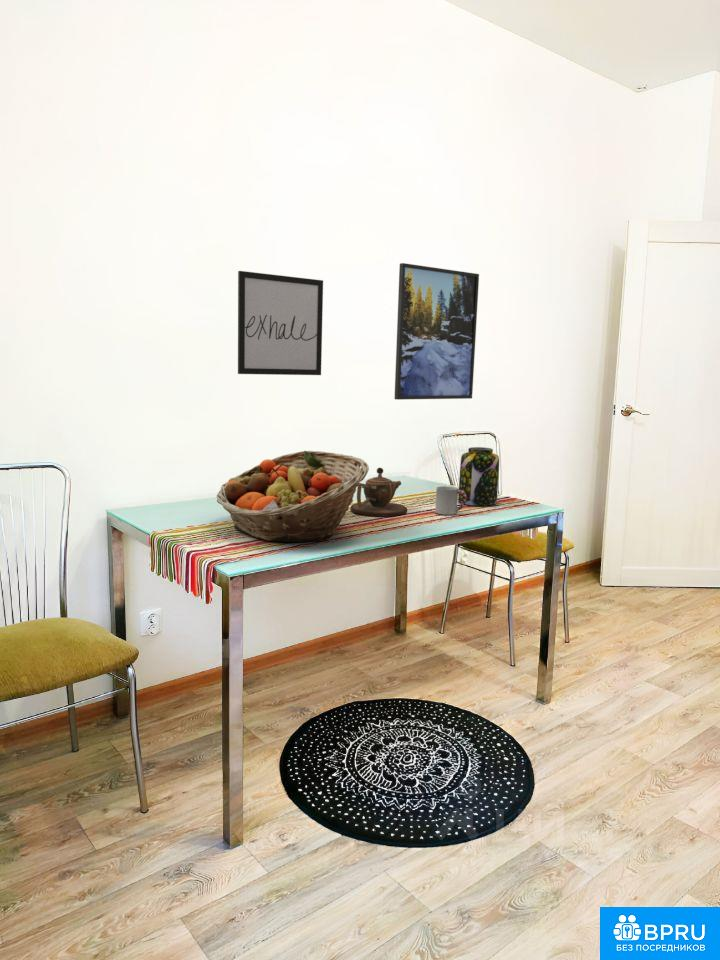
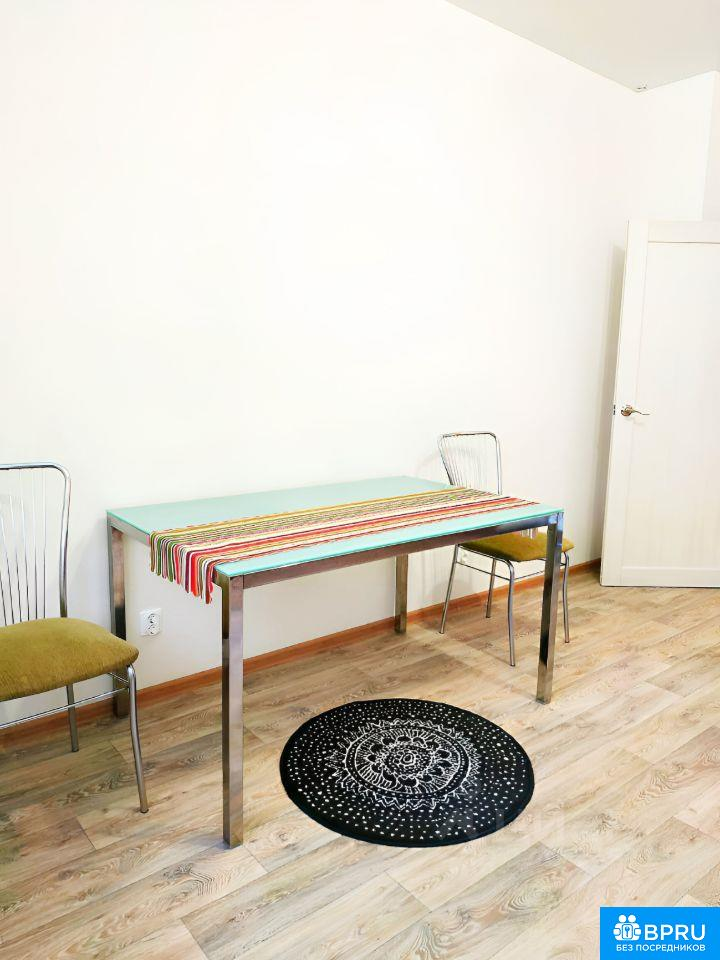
- fruit basket [216,450,370,543]
- jar [457,446,500,507]
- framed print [393,262,480,401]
- teapot [349,467,408,517]
- wall art [237,270,324,376]
- cup [434,485,467,516]
